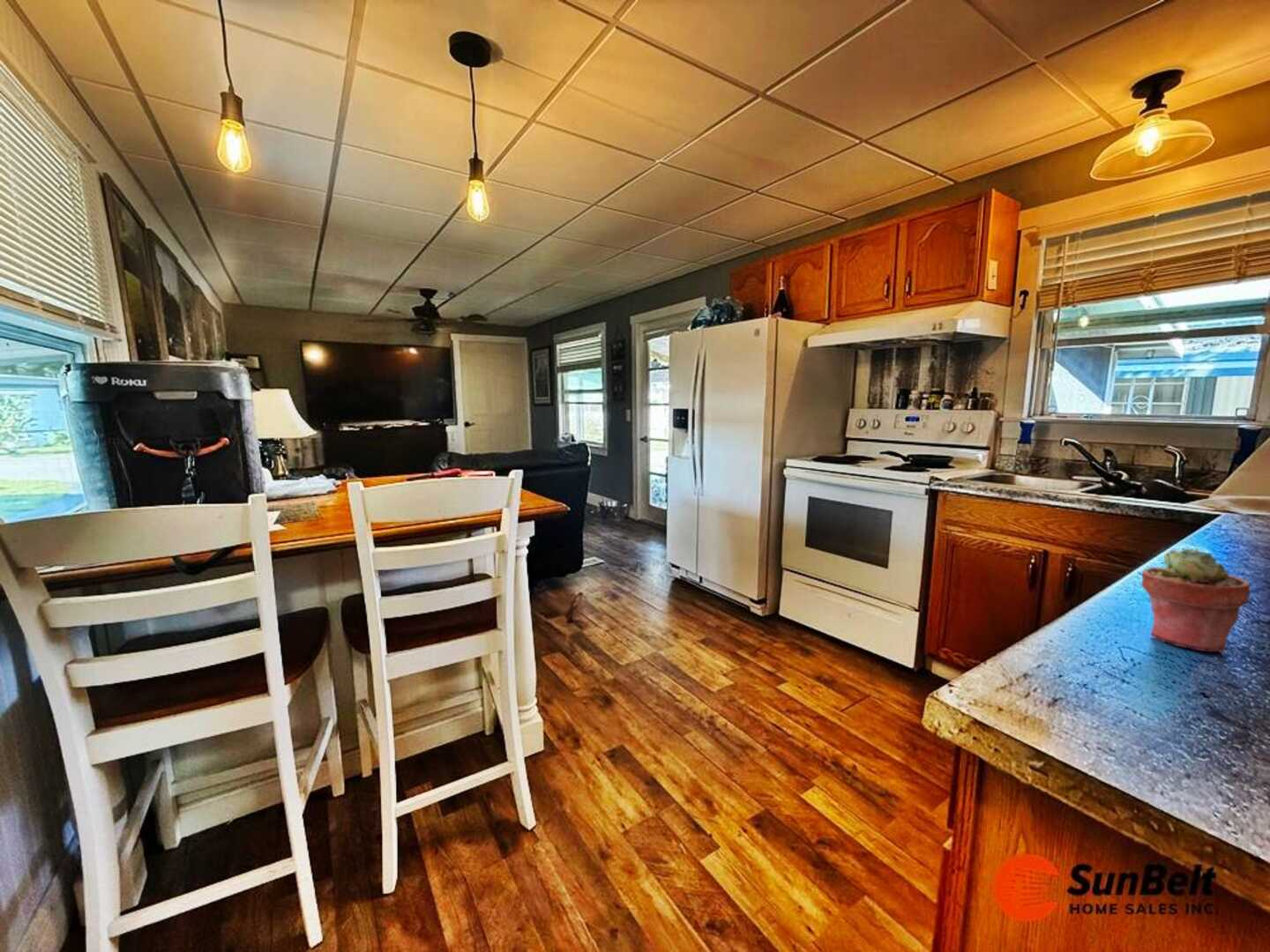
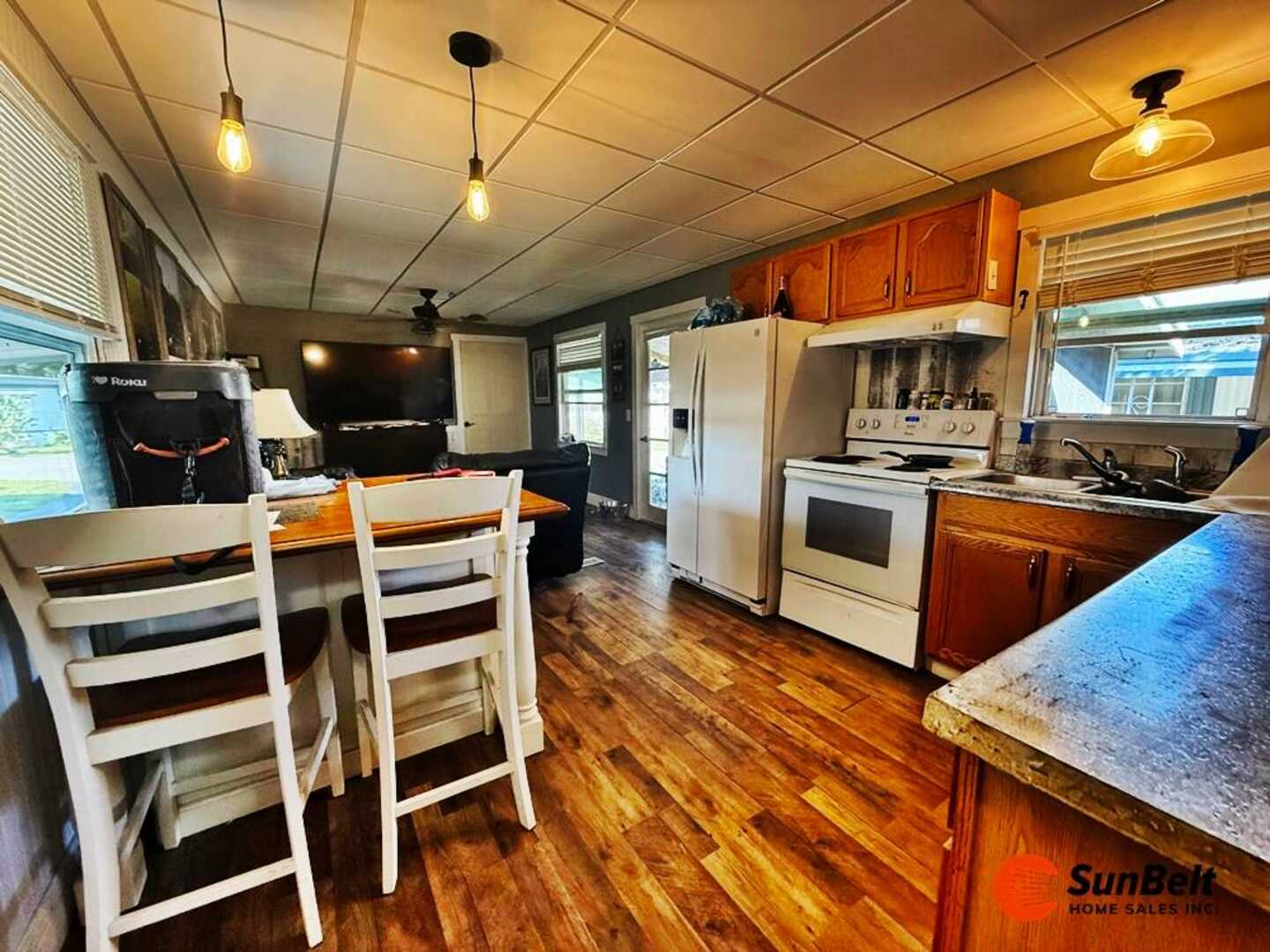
- potted succulent [1140,547,1251,654]
